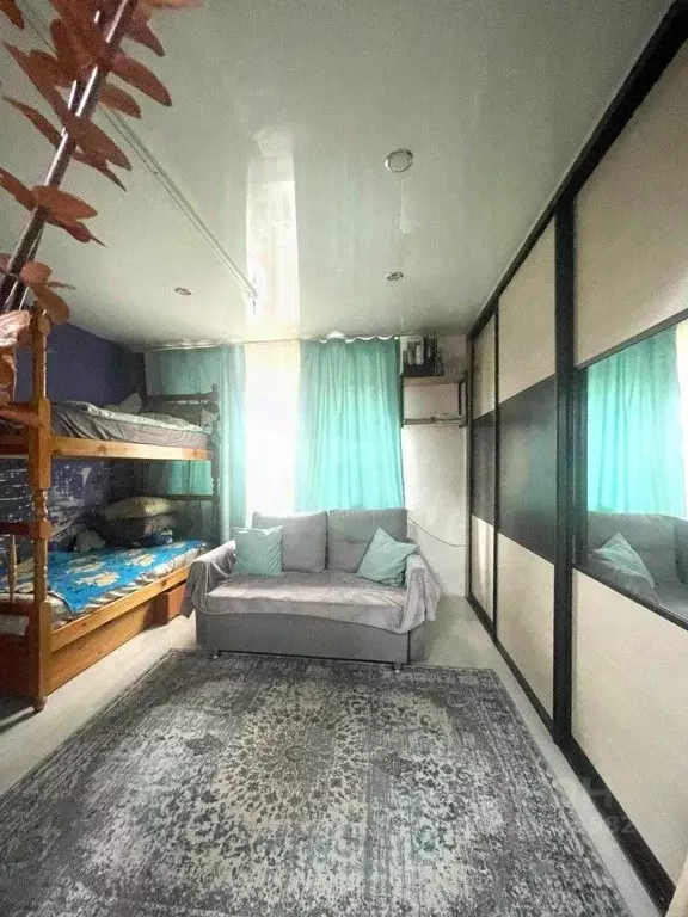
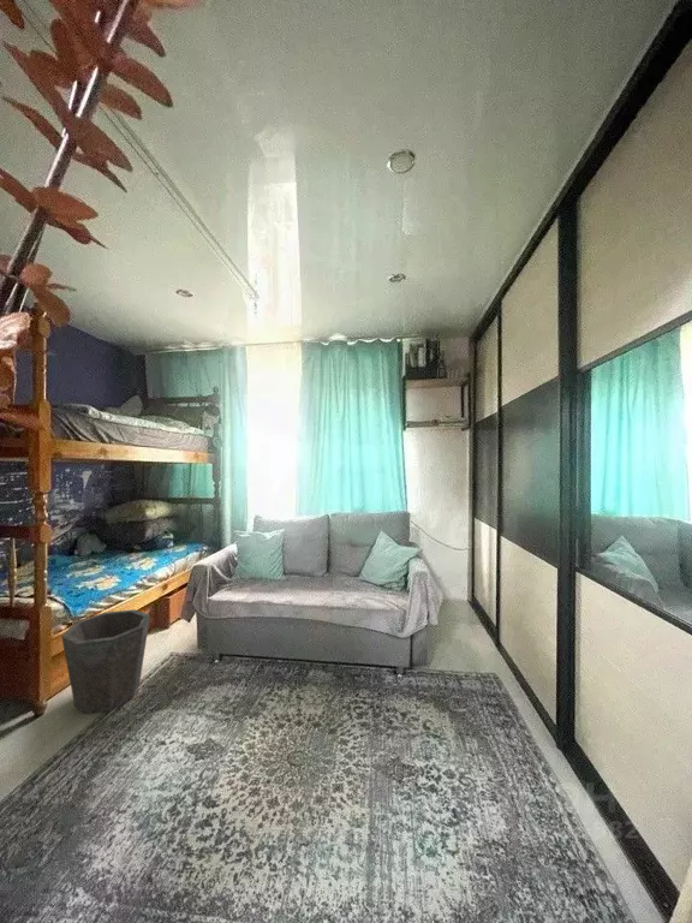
+ waste bin [60,608,151,715]
